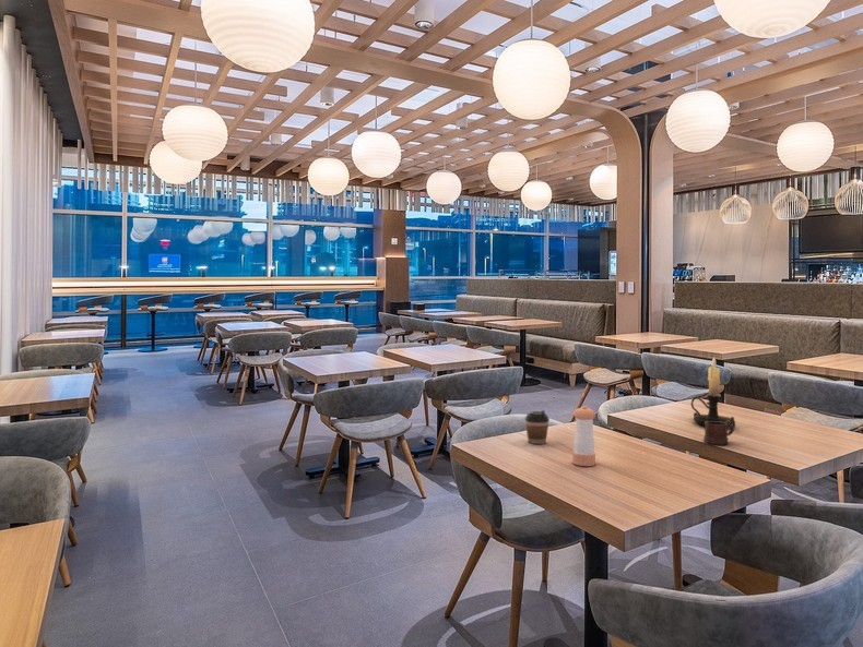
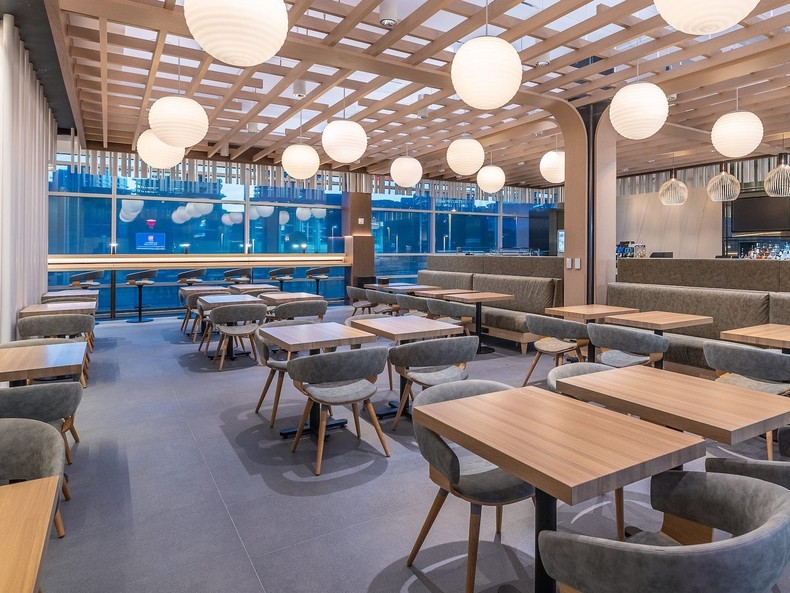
- candle holder [690,356,732,428]
- pepper shaker [571,405,596,467]
- mug [702,416,736,445]
- coffee cup [524,409,551,445]
